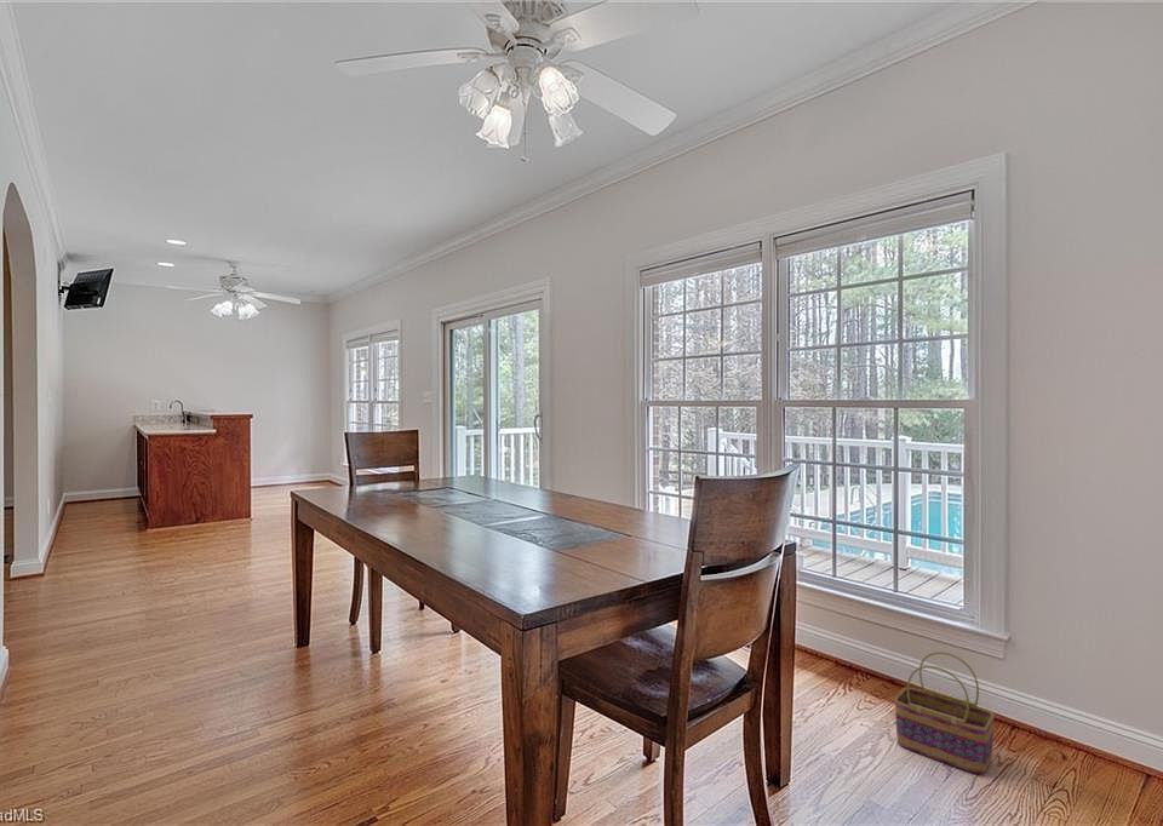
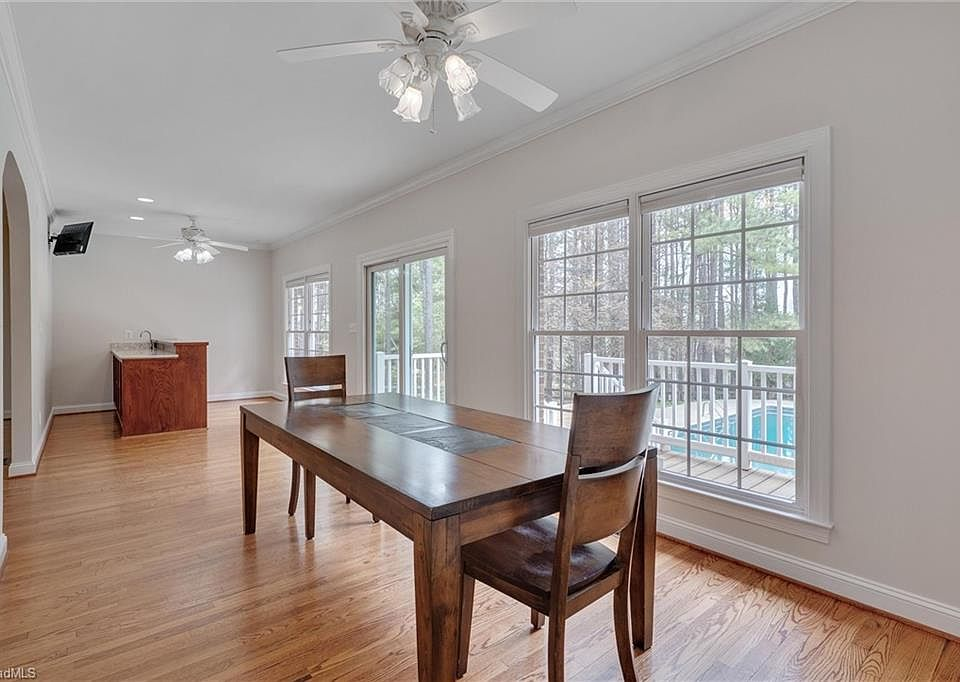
- basket [893,652,996,775]
